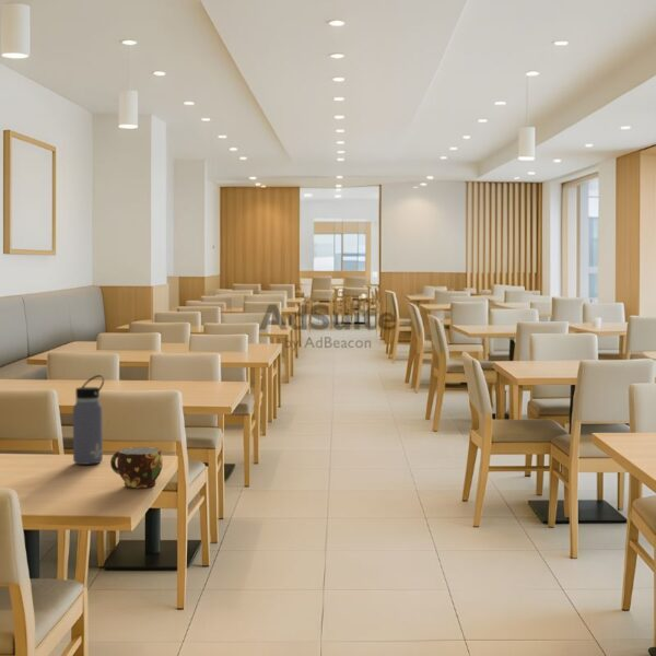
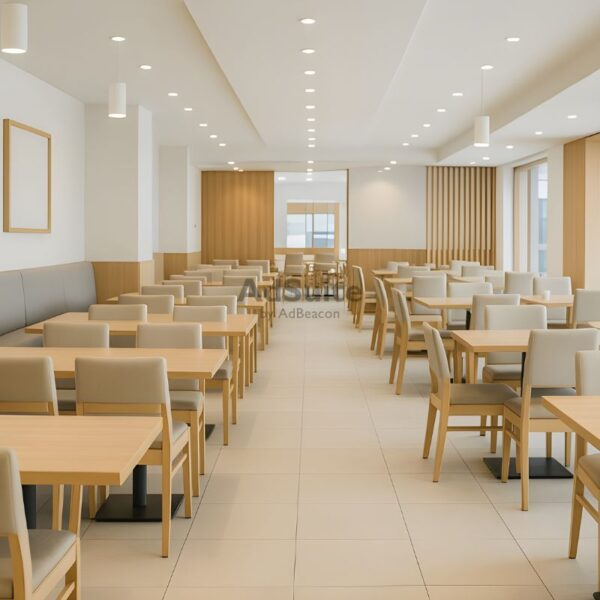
- cup [109,446,164,489]
- water bottle [72,374,105,466]
